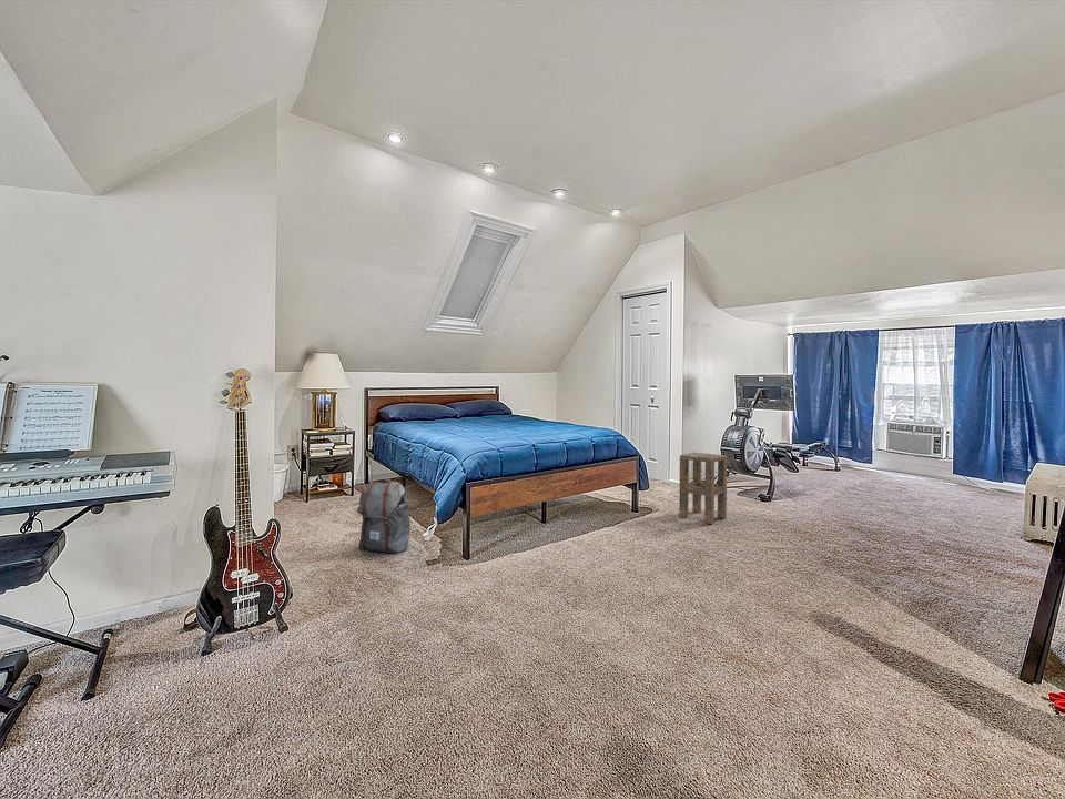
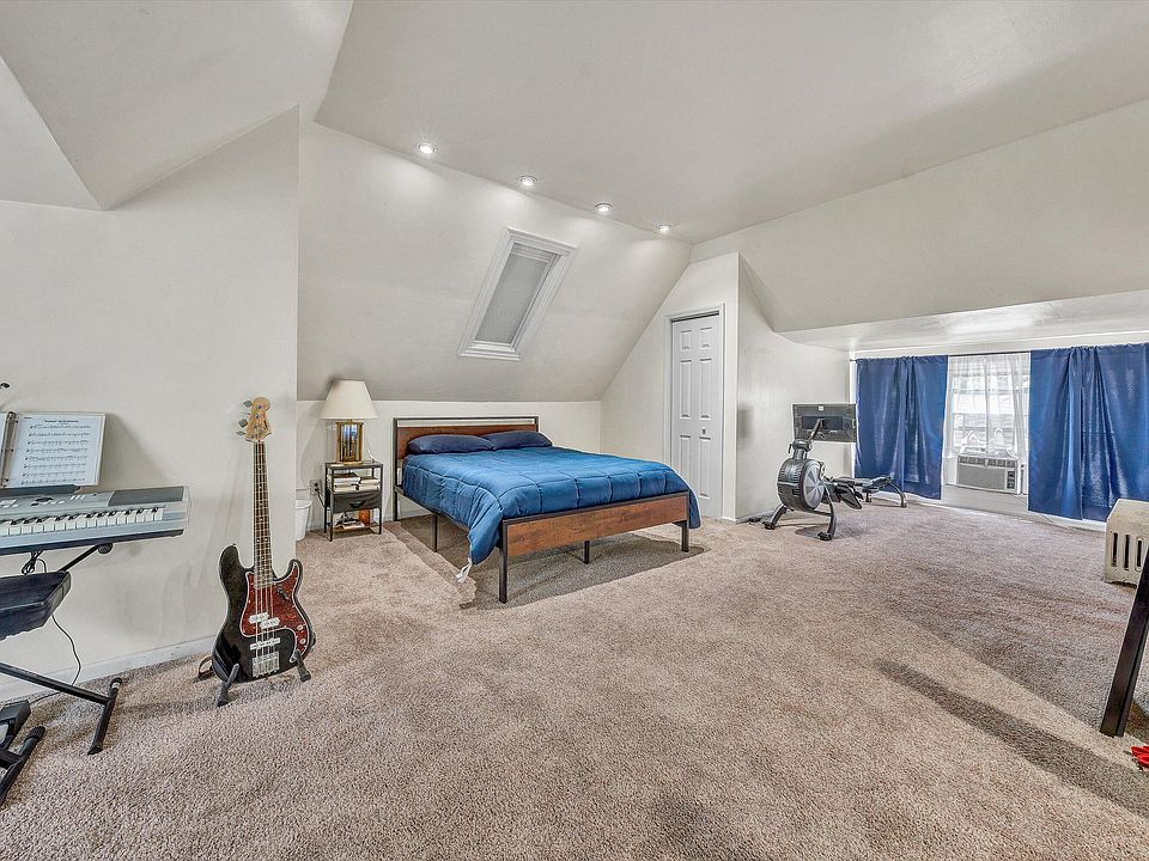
- side table [678,452,728,525]
- backpack [356,477,412,554]
